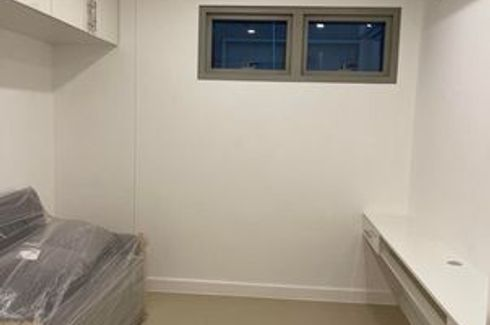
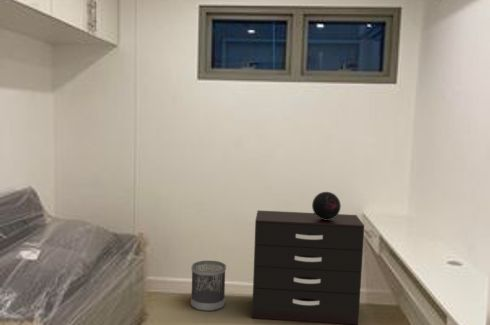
+ dresser [251,209,365,325]
+ decorative orb [311,191,342,220]
+ wastebasket [190,259,227,312]
